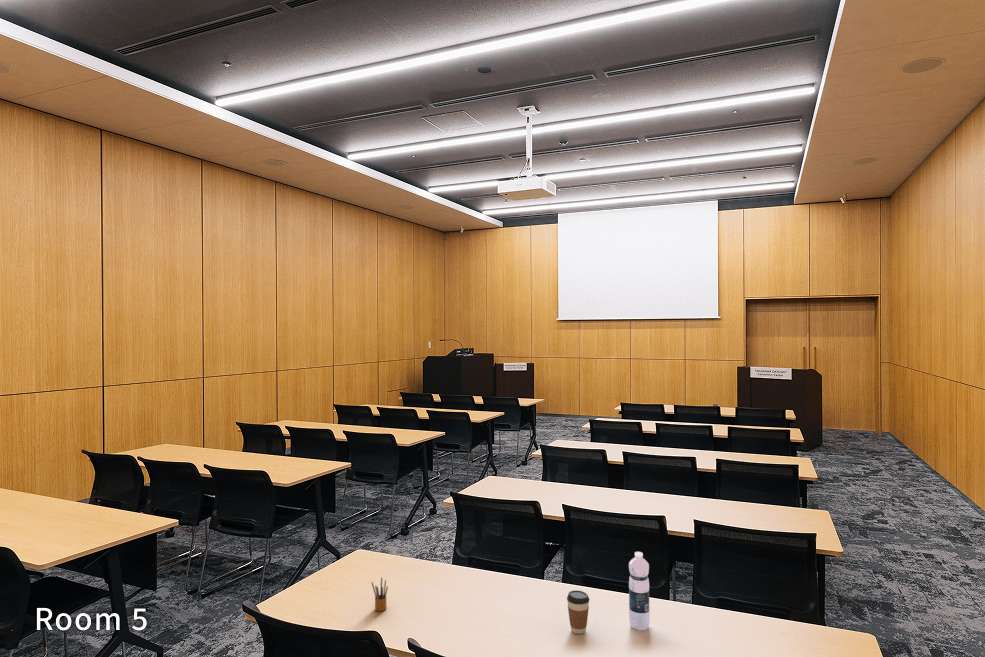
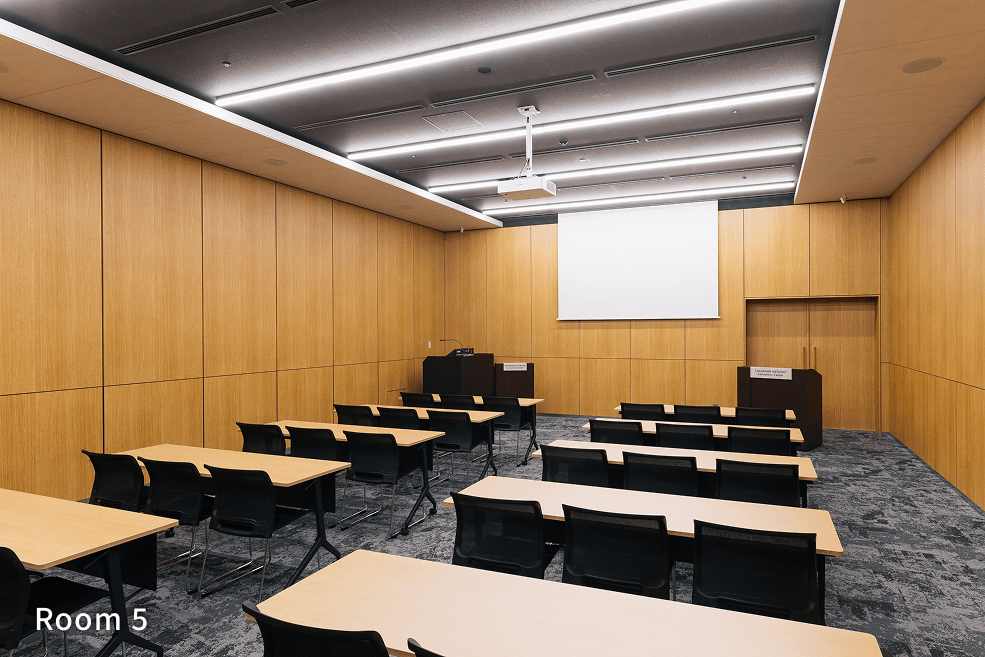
- pencil box [371,576,389,612]
- water bottle [628,551,651,631]
- coffee cup [566,589,591,635]
